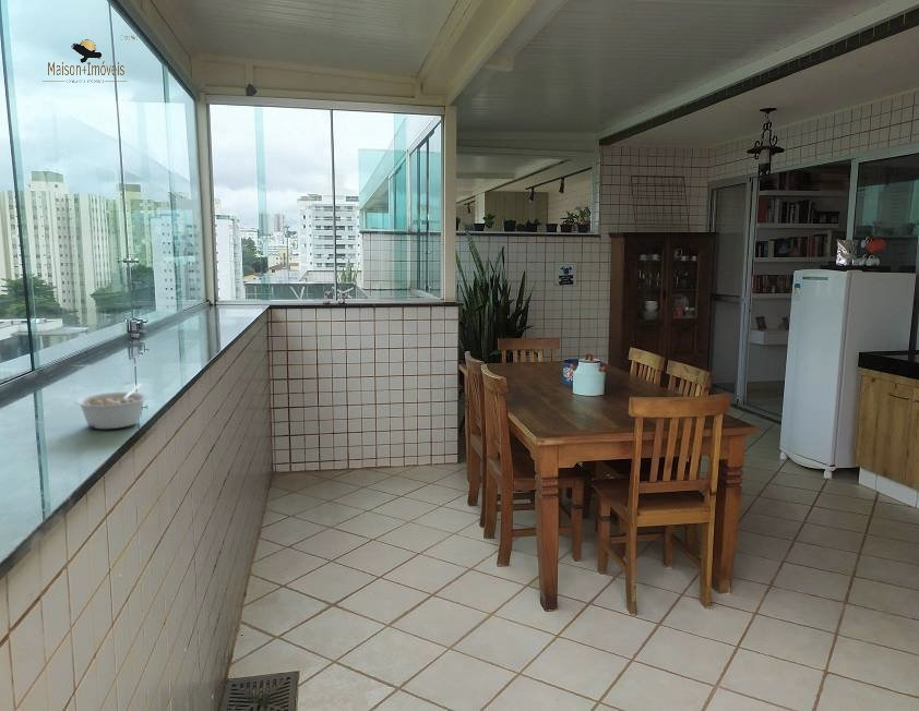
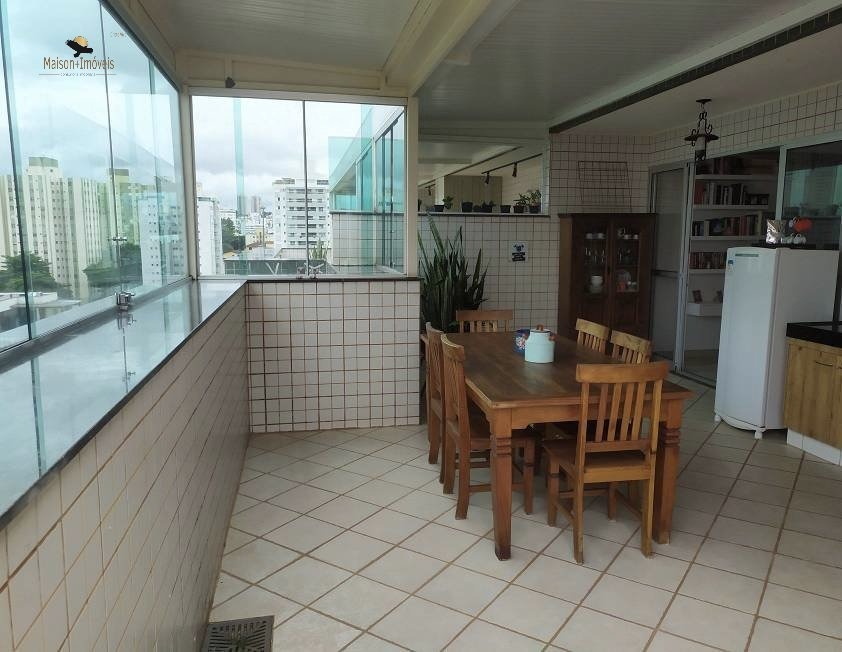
- legume [73,383,150,430]
